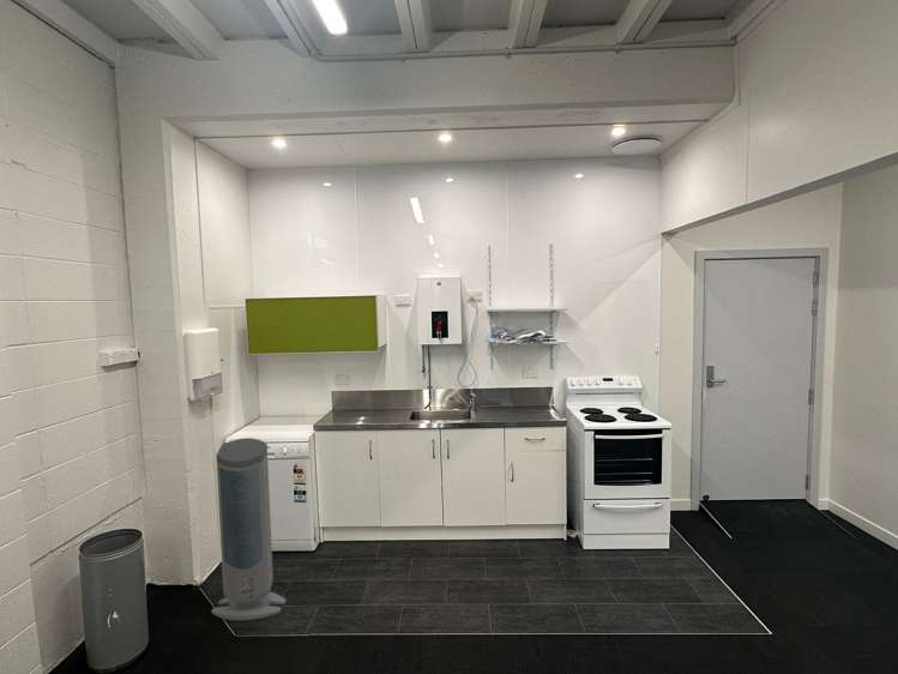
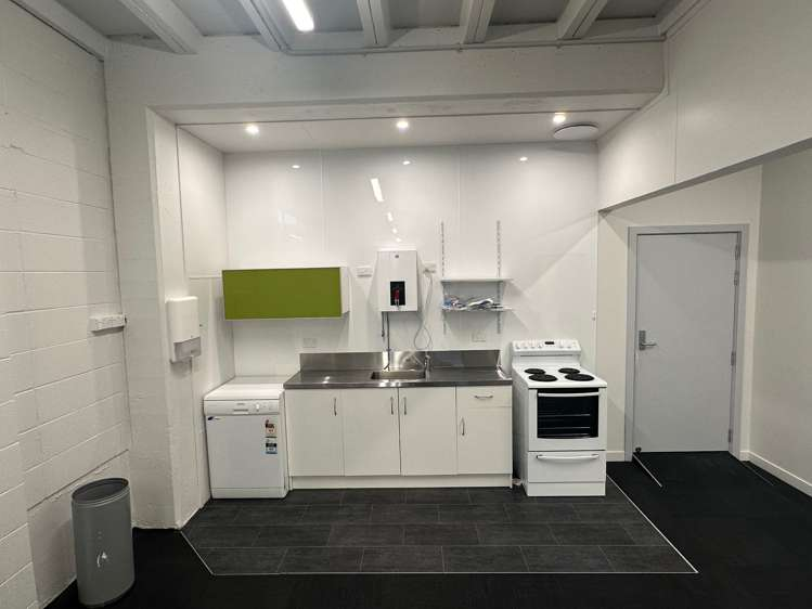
- air purifier [210,437,288,621]
